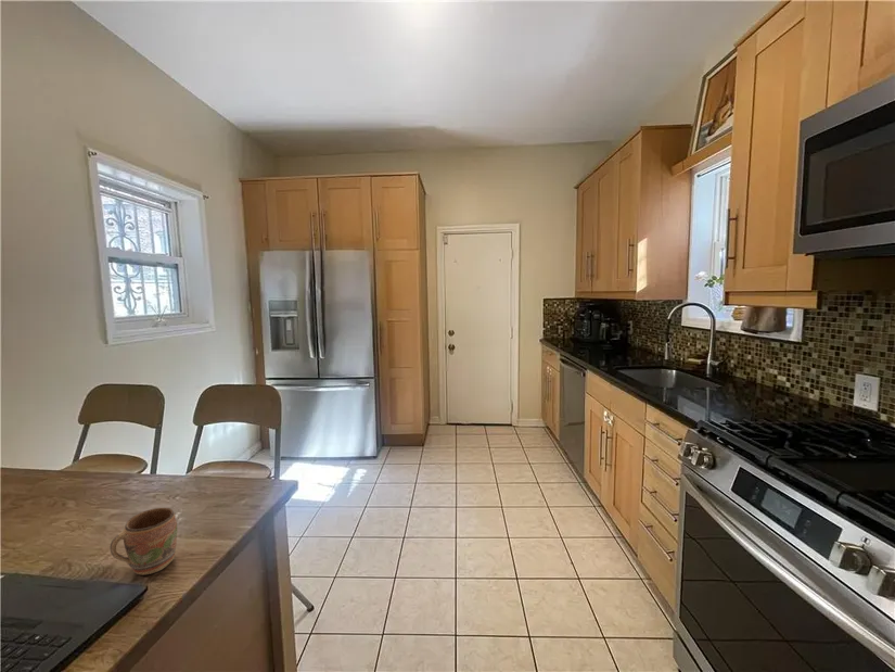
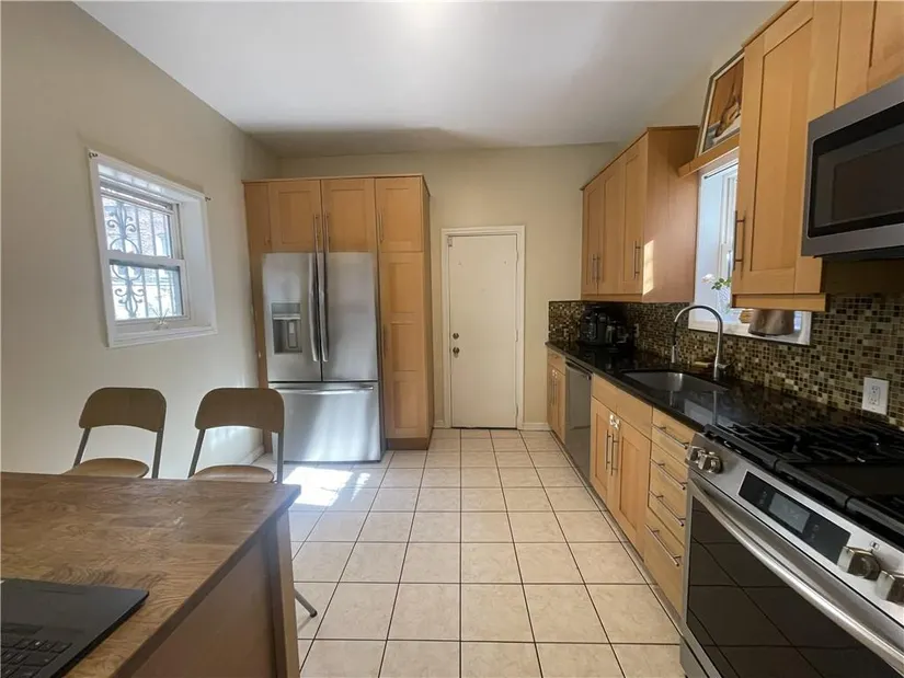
- mug [110,507,178,576]
